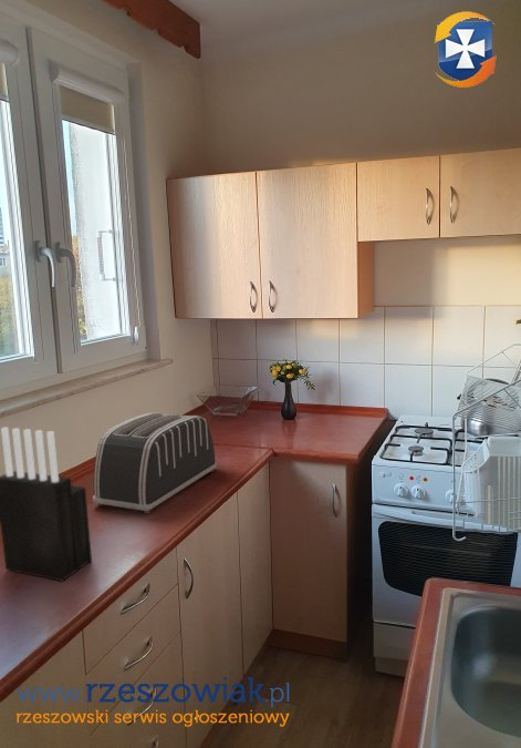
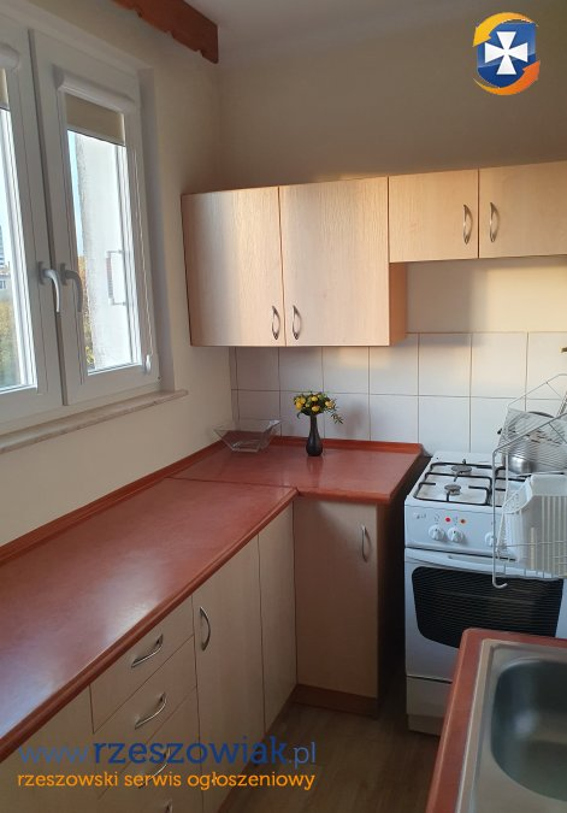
- toaster [92,411,218,514]
- knife block [0,427,93,583]
